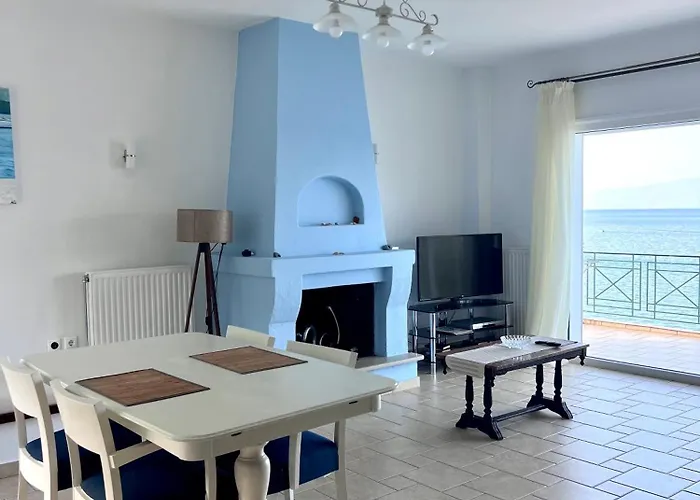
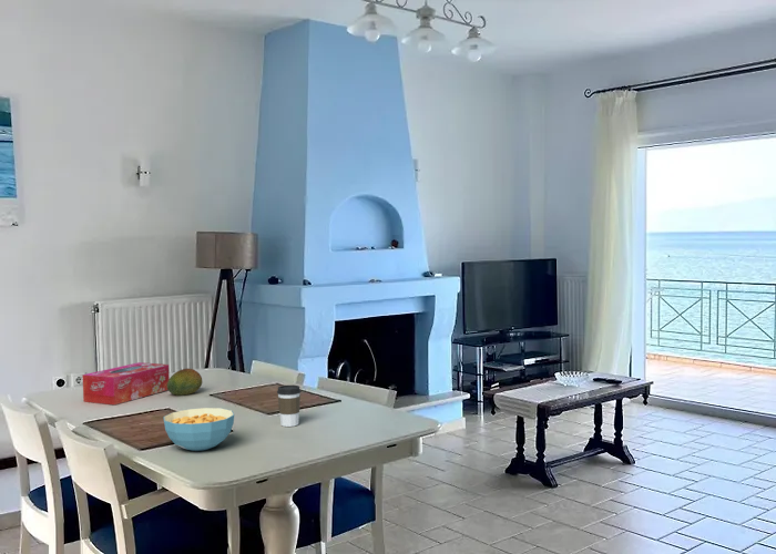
+ fruit [167,368,203,397]
+ cereal bowl [162,407,235,452]
+ coffee cup [276,384,302,428]
+ tissue box [81,361,171,406]
